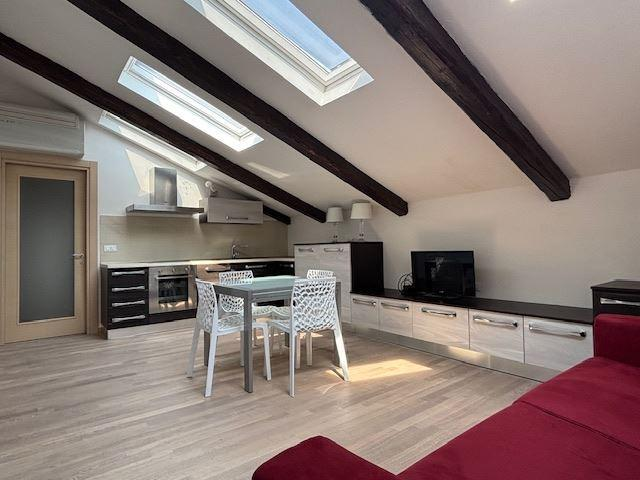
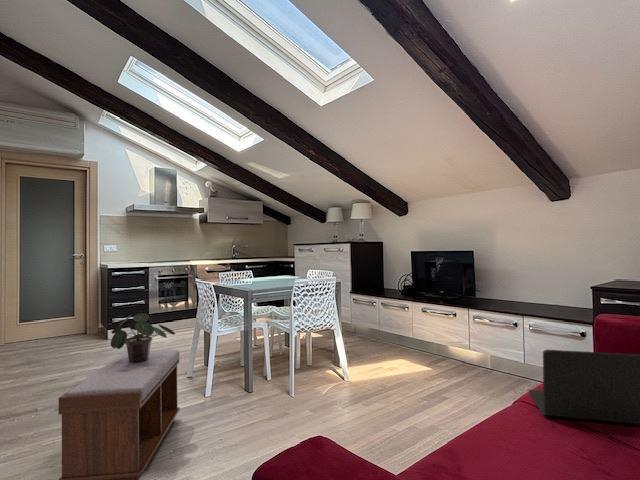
+ bench [58,349,181,480]
+ potted plant [110,312,176,363]
+ laptop [528,349,640,425]
